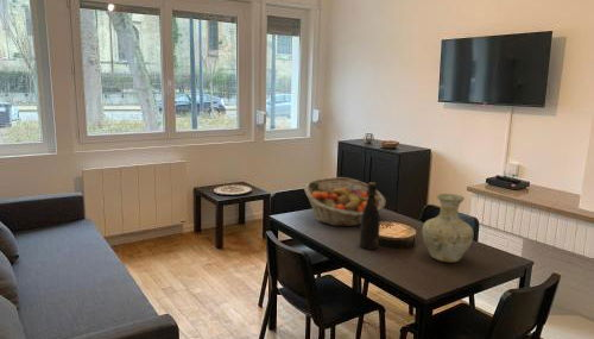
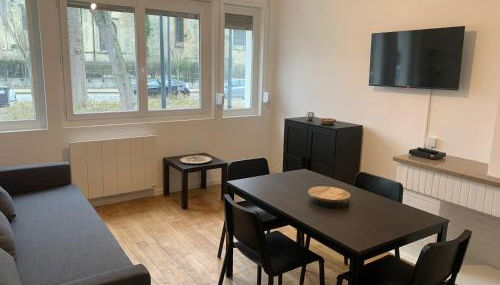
- bottle [359,181,381,251]
- fruit basket [303,176,387,227]
- vase [421,193,475,263]
